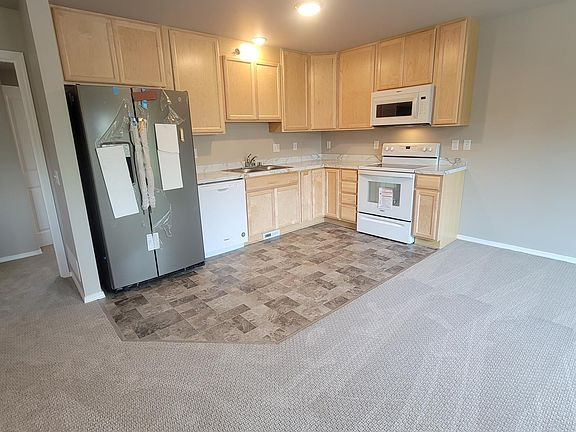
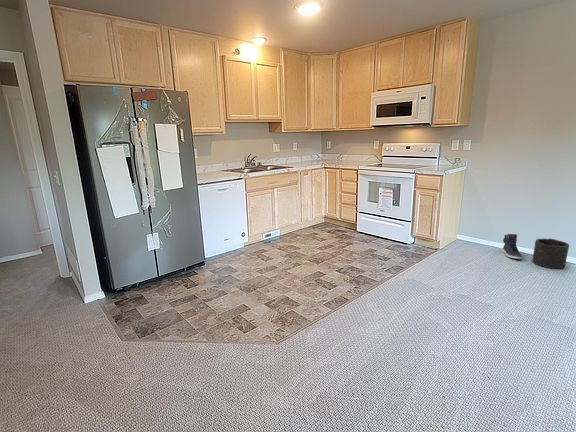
+ sneaker [502,233,523,260]
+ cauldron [531,237,570,270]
